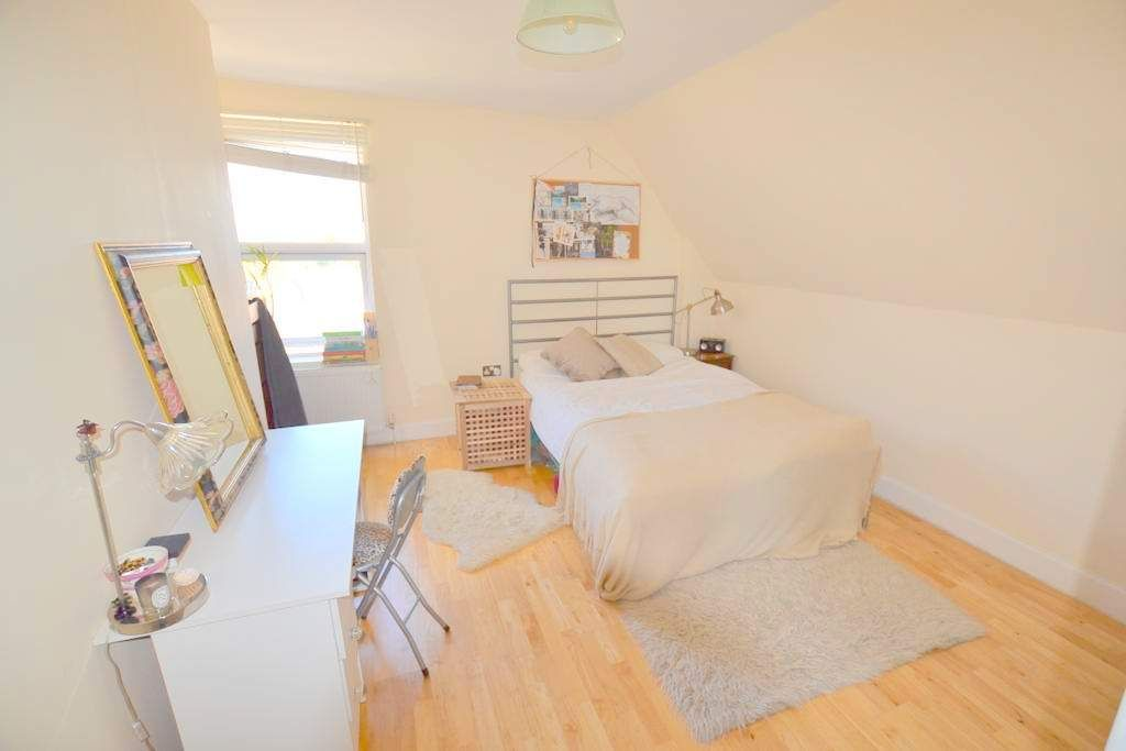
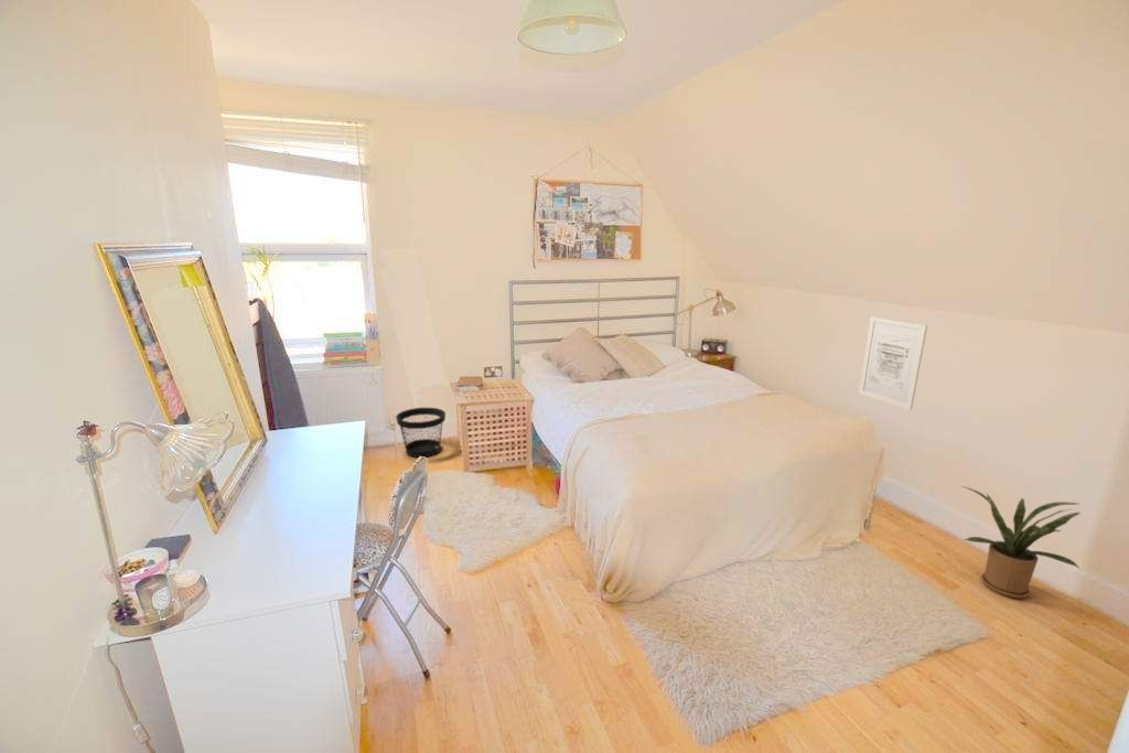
+ wall art [858,315,928,411]
+ house plant [961,485,1082,600]
+ wastebasket [395,407,447,459]
